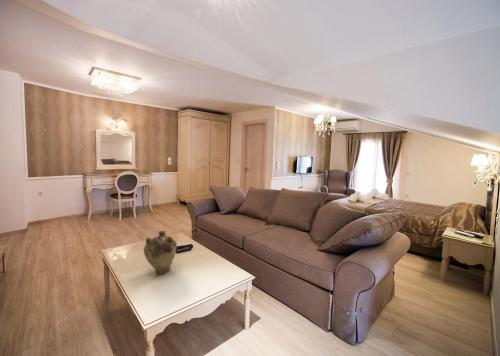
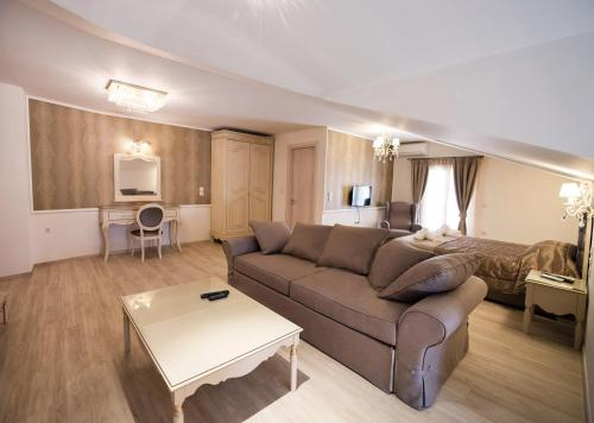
- vase [143,230,178,275]
